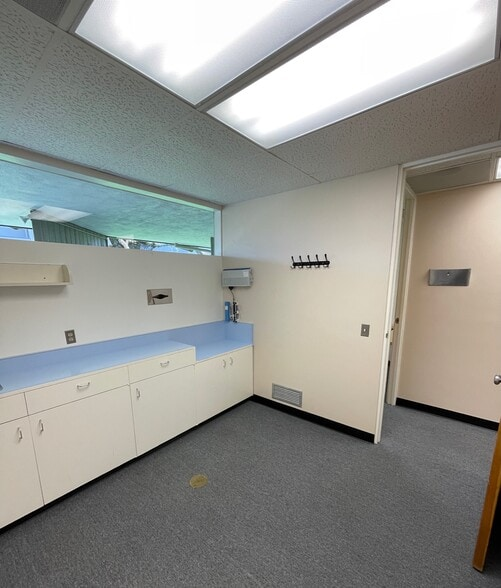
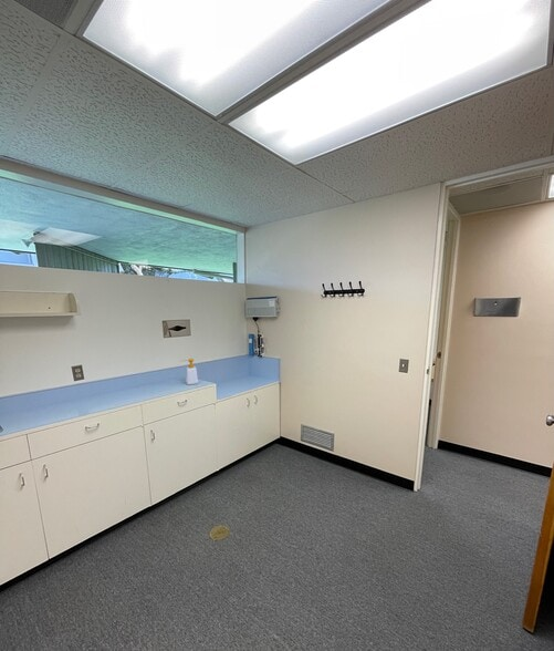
+ soap bottle [179,358,199,386]
